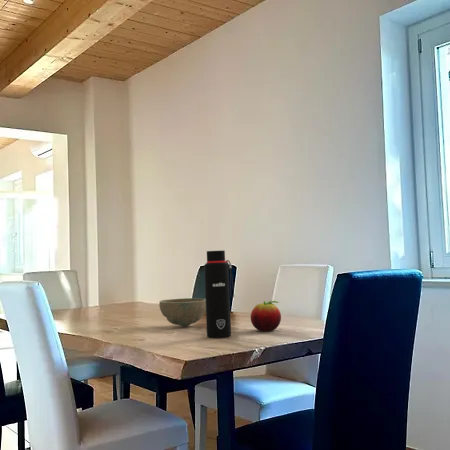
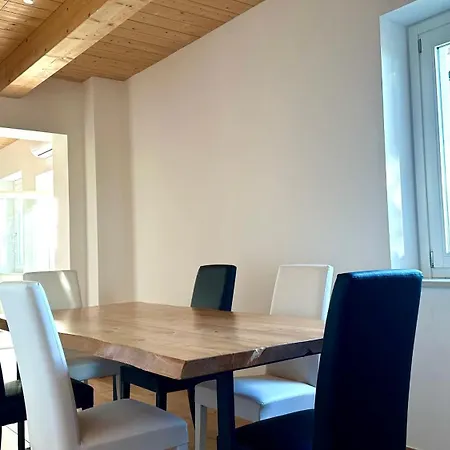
- bowl [158,297,206,327]
- fruit [250,300,282,332]
- water bottle [203,249,235,339]
